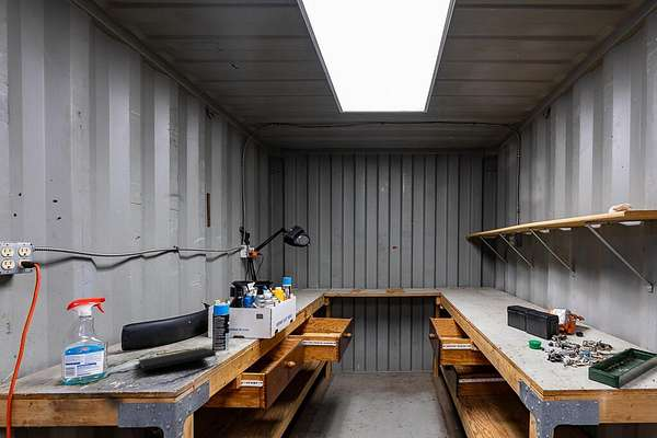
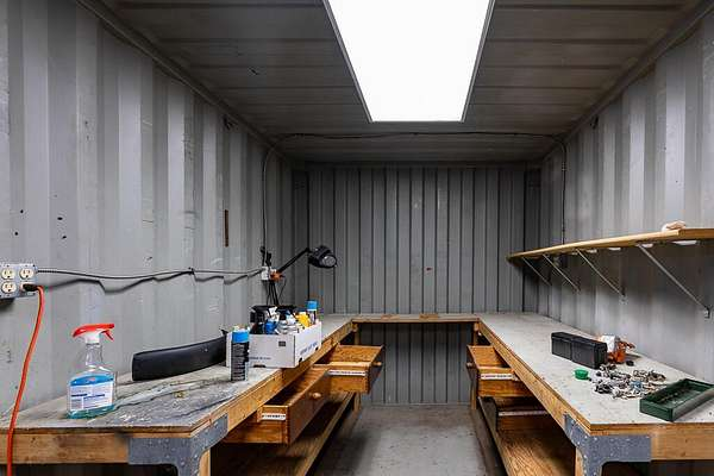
- notepad [138,347,218,371]
